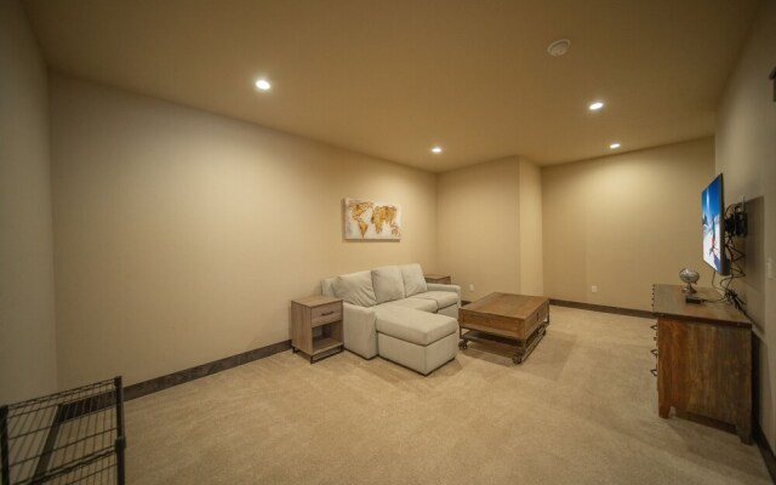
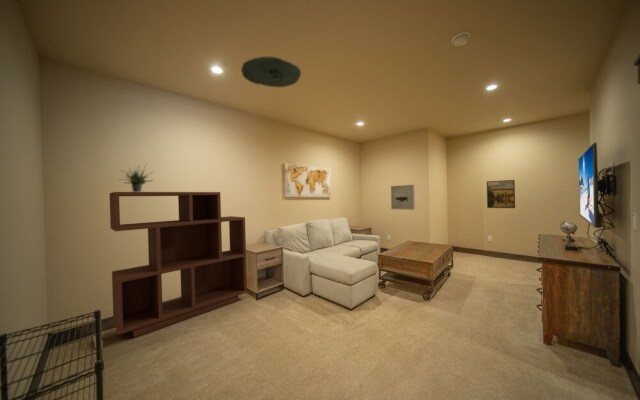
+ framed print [486,179,516,209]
+ wall art [390,184,416,211]
+ potted plant [118,161,154,192]
+ bookcase [109,191,248,338]
+ ceiling light [240,56,302,88]
